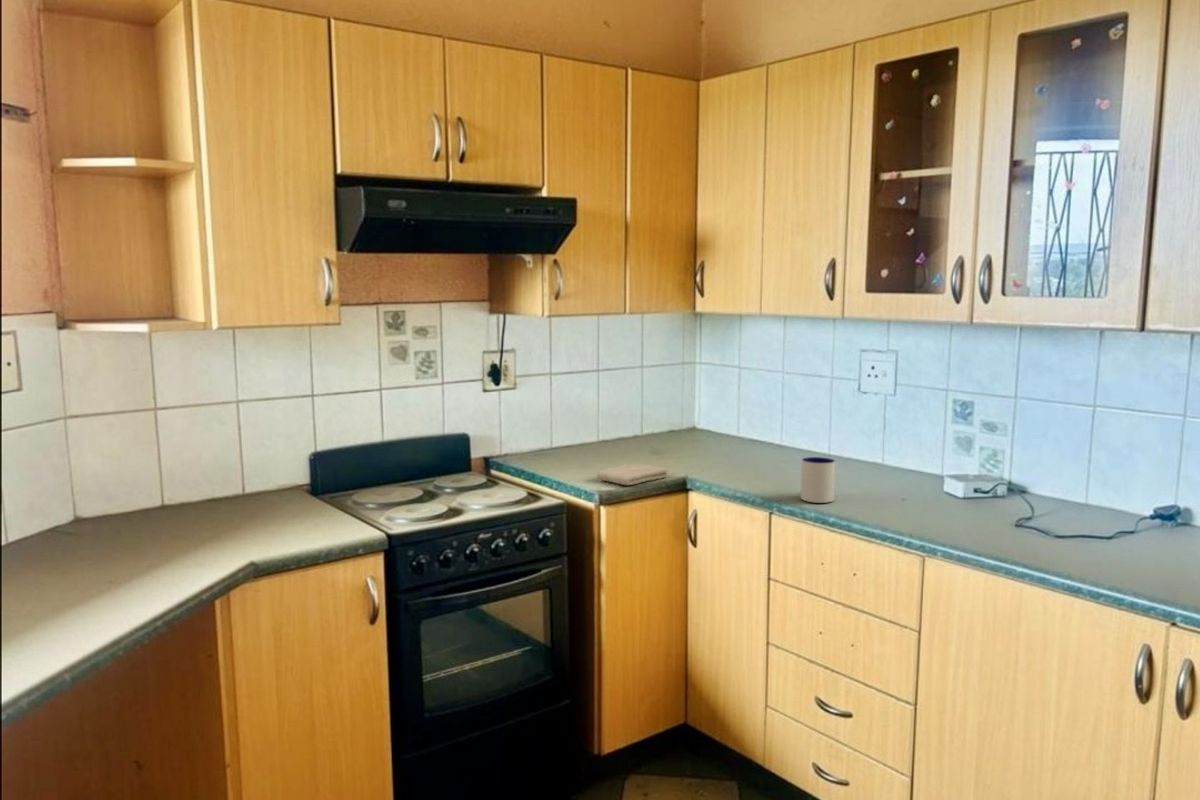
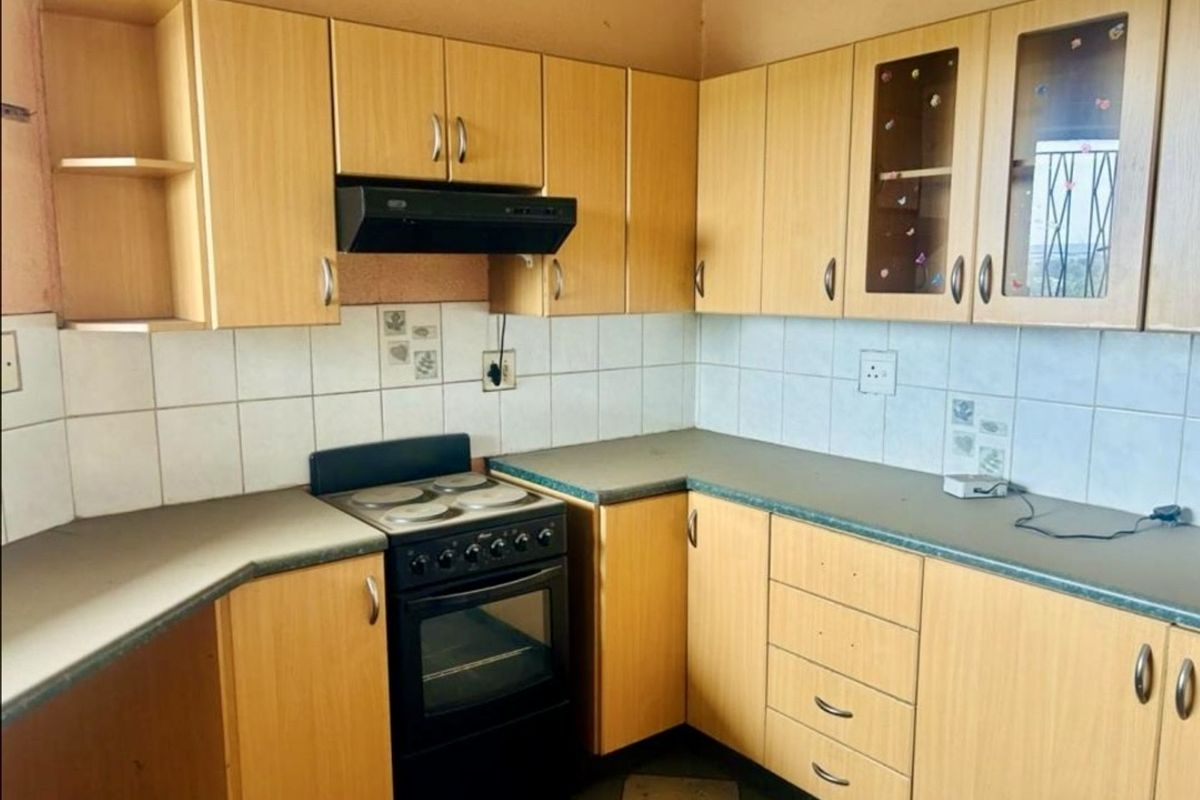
- washcloth [595,463,669,486]
- mug [800,456,836,504]
